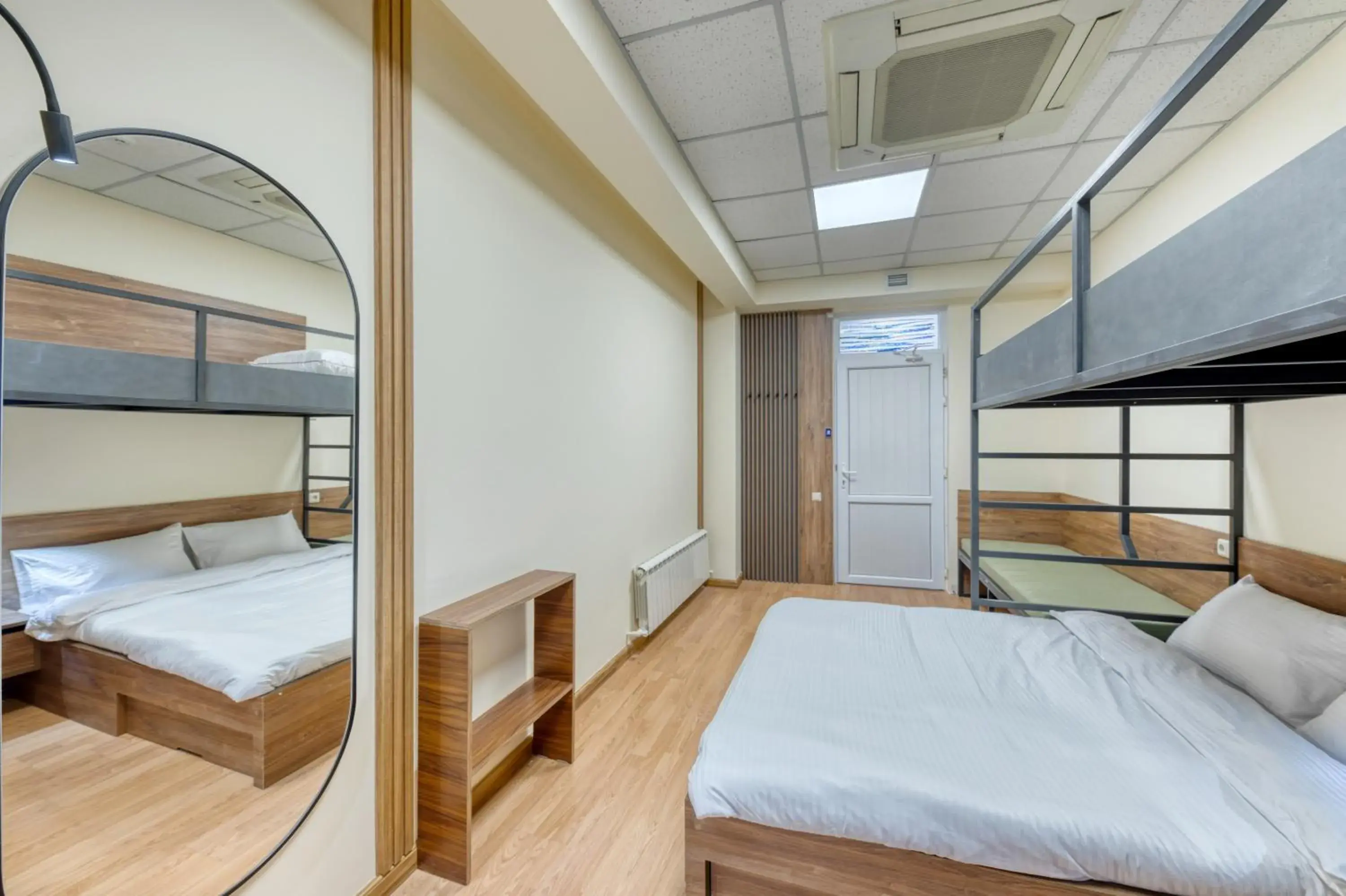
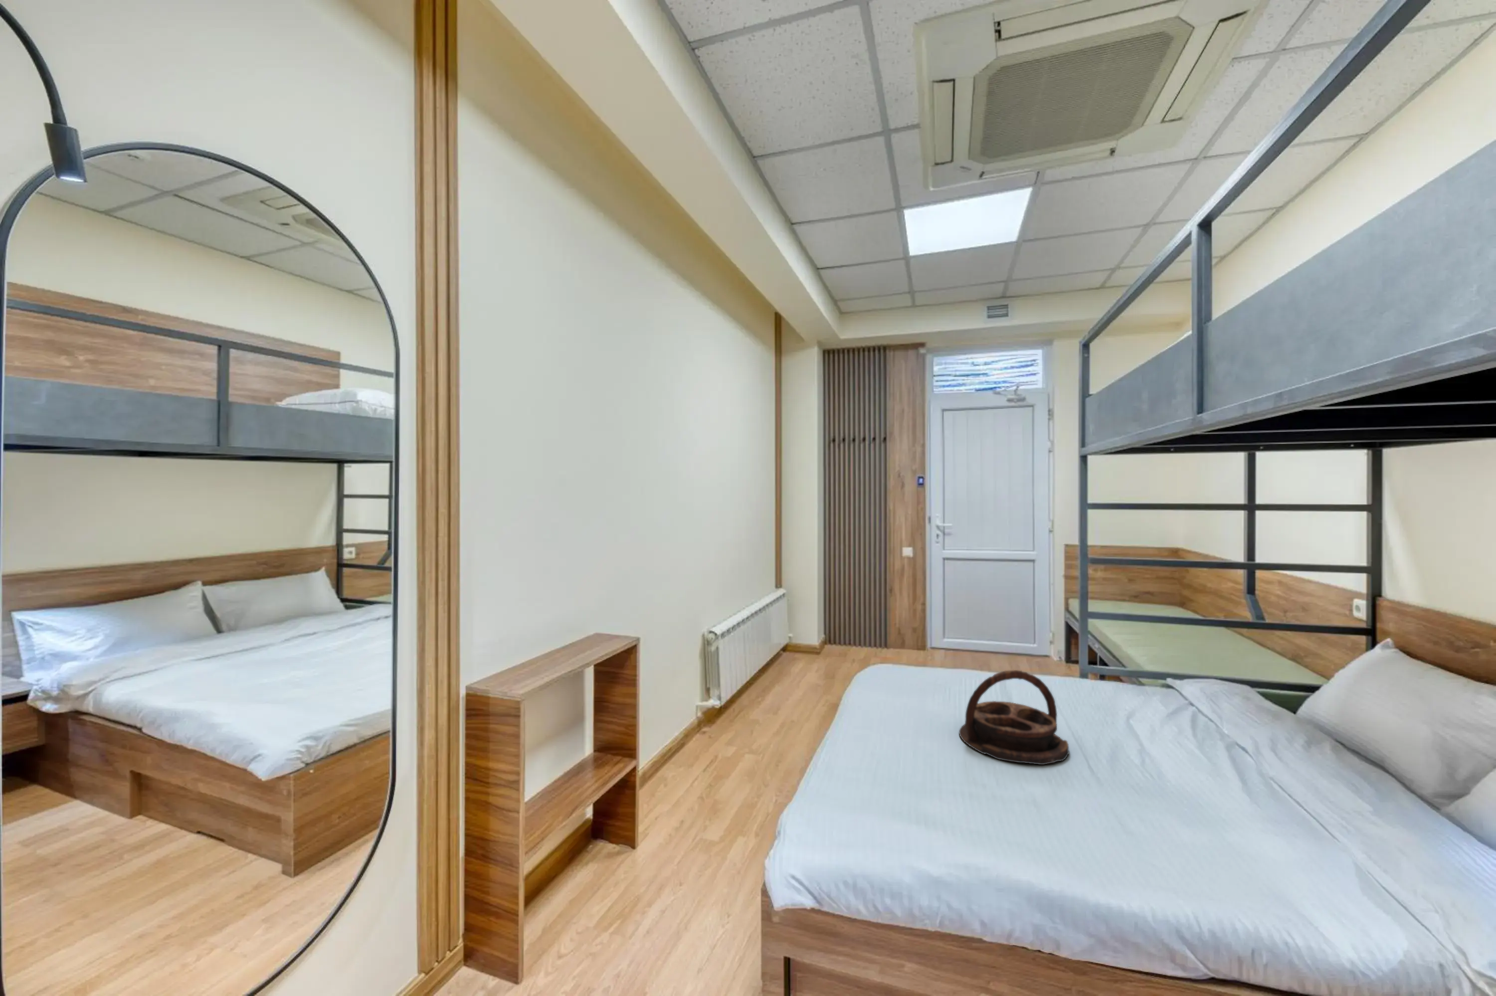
+ serving tray [958,669,1069,765]
